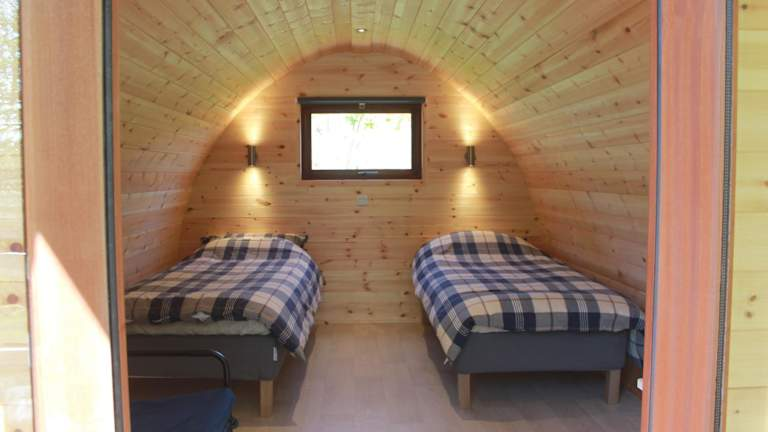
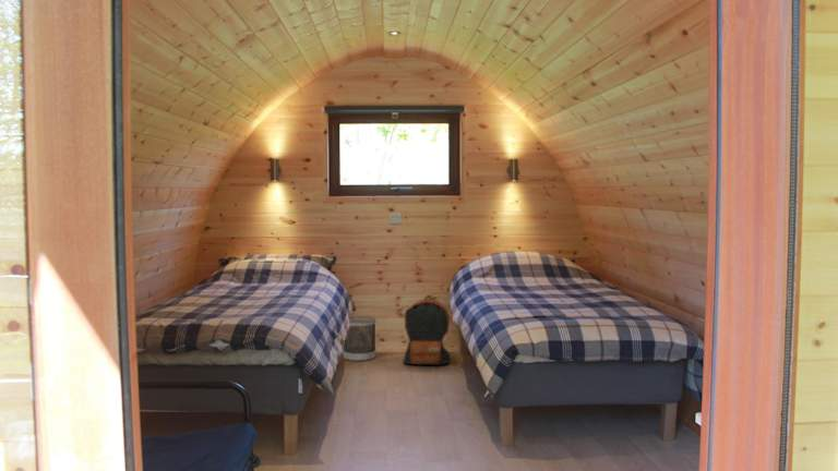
+ backpack [403,294,452,366]
+ wastebasket [343,315,376,362]
